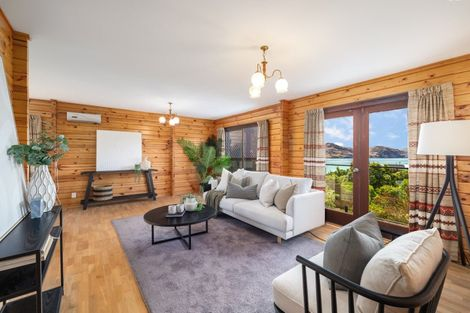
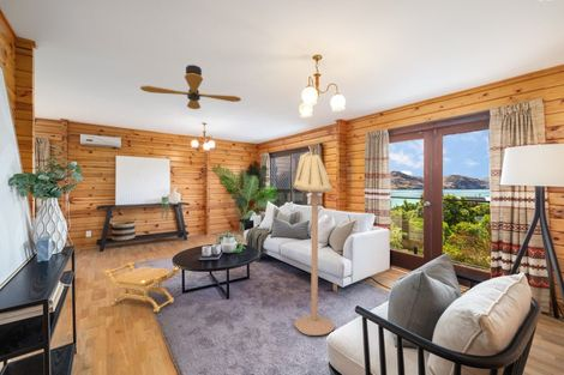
+ ceiling fan [139,63,242,110]
+ floor lamp [293,151,336,337]
+ stool [103,261,181,313]
